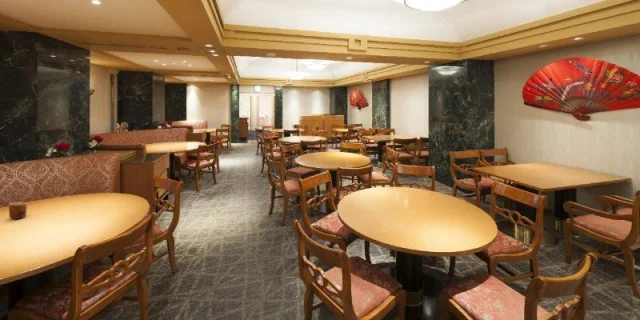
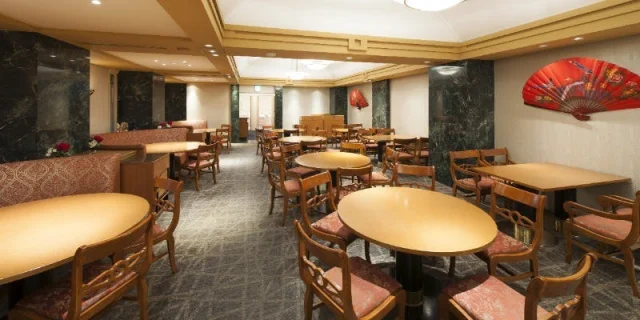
- cup [8,201,28,220]
